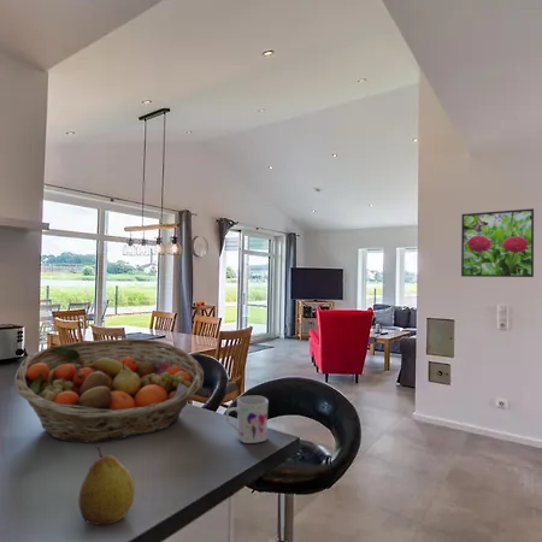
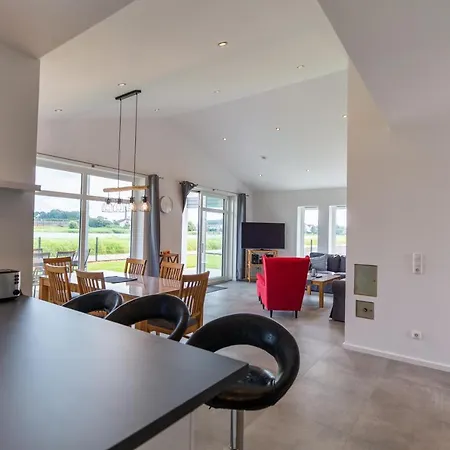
- fruit [77,443,136,525]
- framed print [460,207,535,278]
- mug [225,395,270,444]
- fruit basket [13,337,205,443]
